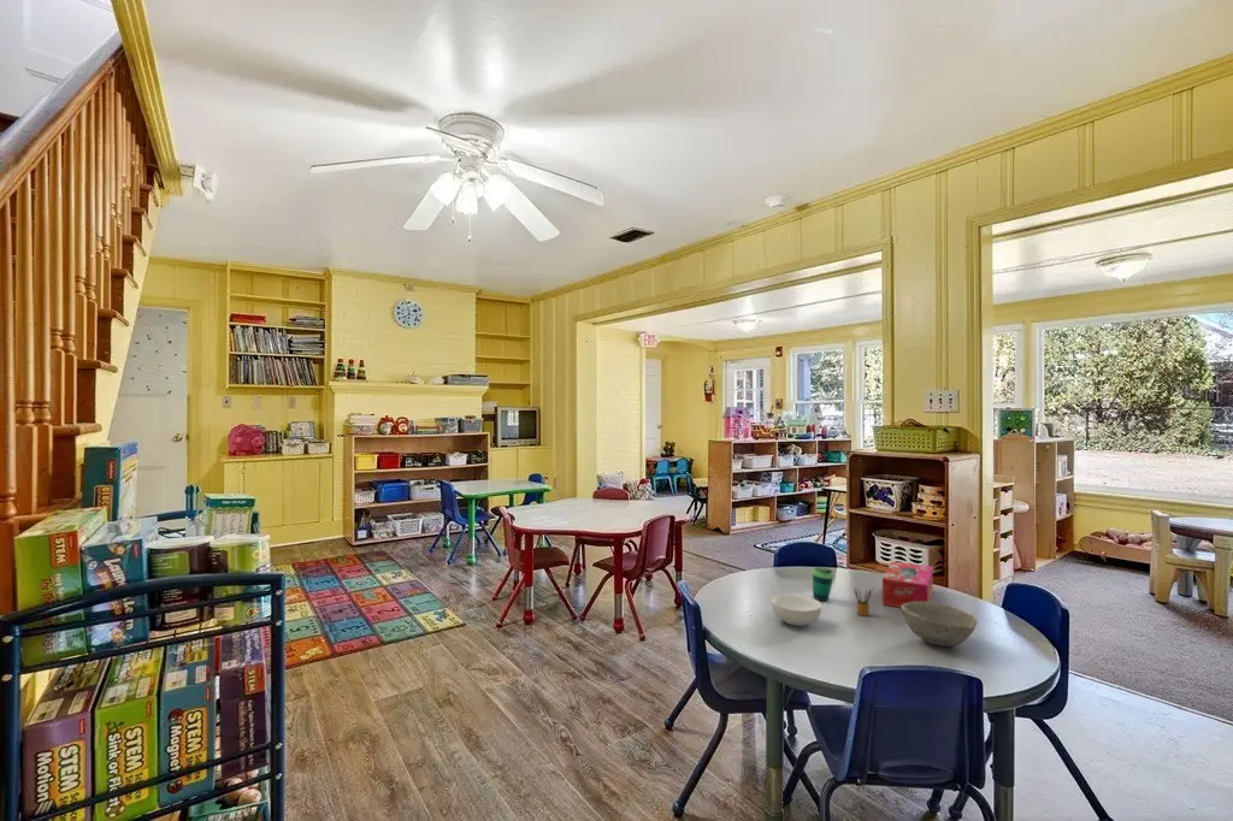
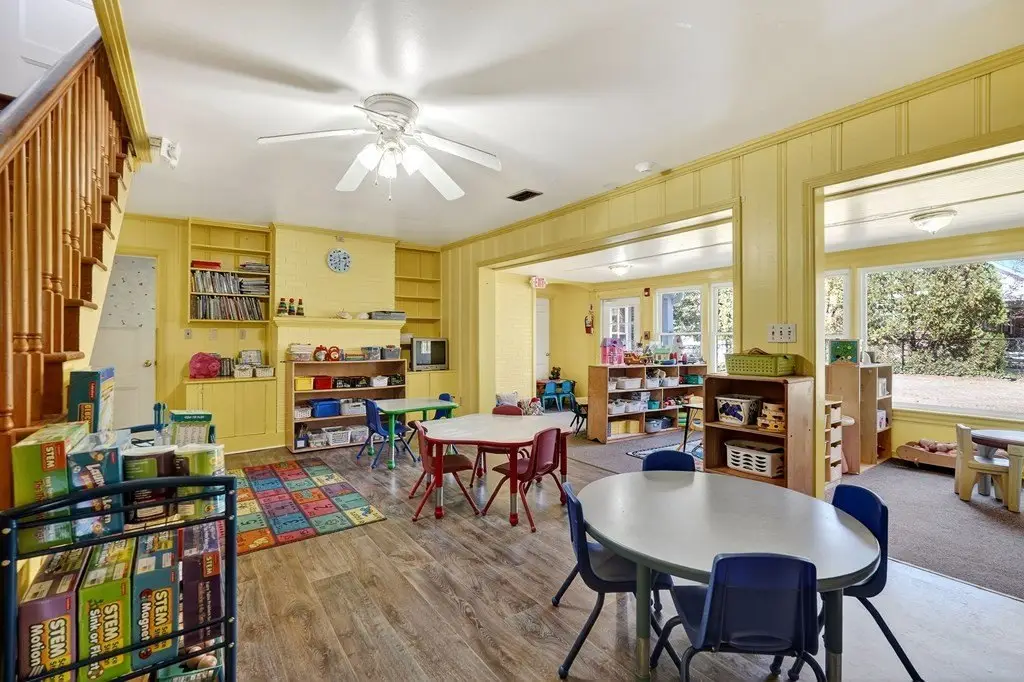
- cup [810,566,834,602]
- pencil box [853,587,874,616]
- tissue box [881,561,934,609]
- bowl [901,601,978,648]
- cereal bowl [771,593,822,627]
